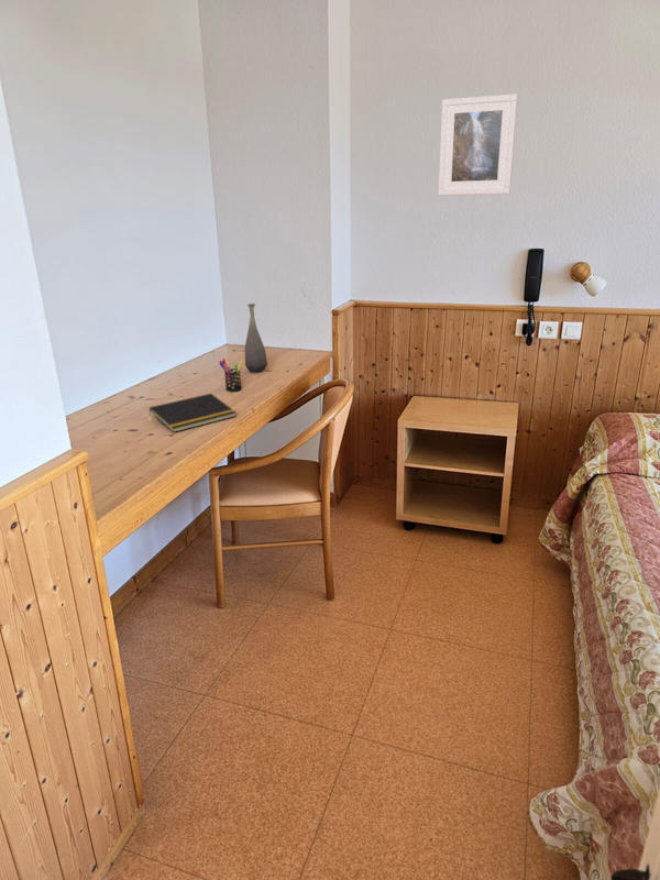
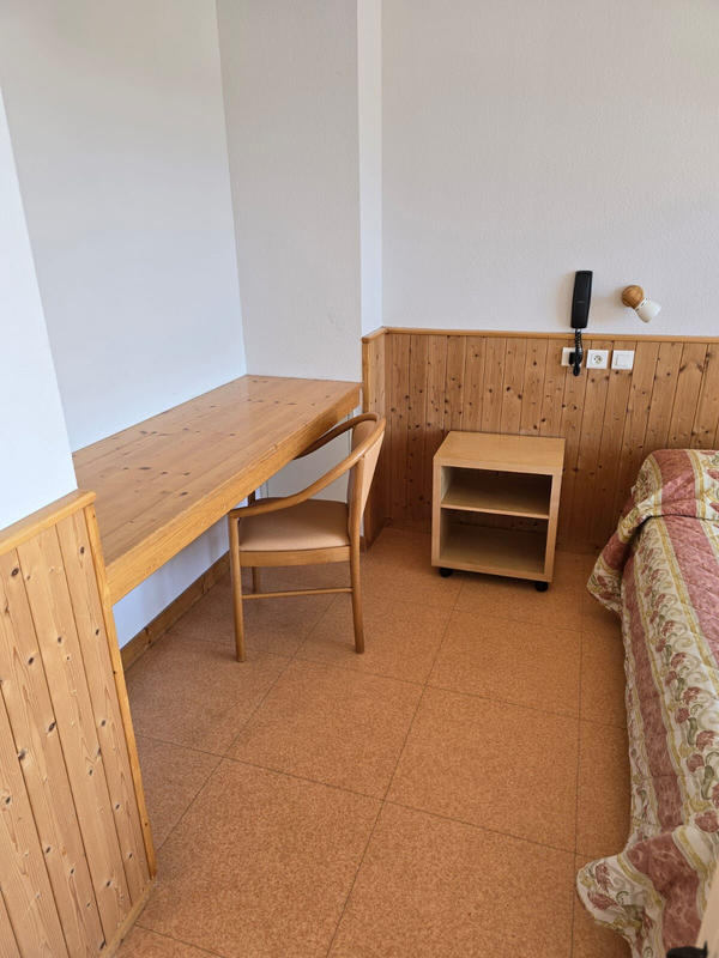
- bottle [244,302,268,374]
- notepad [148,393,238,433]
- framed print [437,92,519,197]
- pen holder [218,358,244,393]
